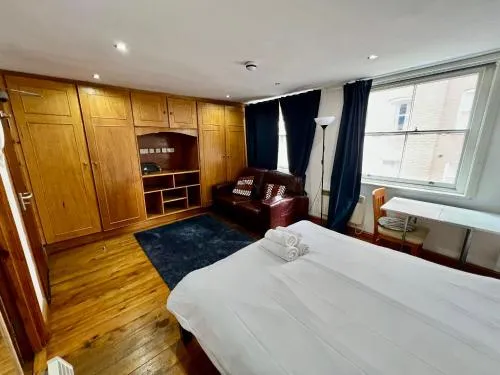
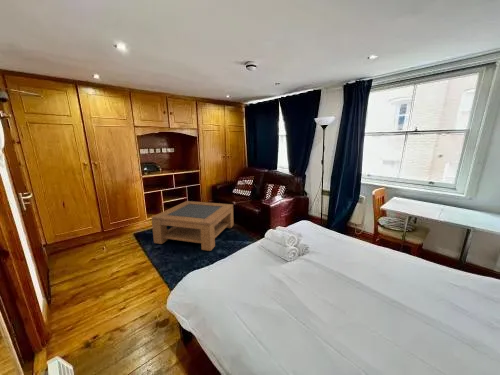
+ coffee table [150,200,235,252]
